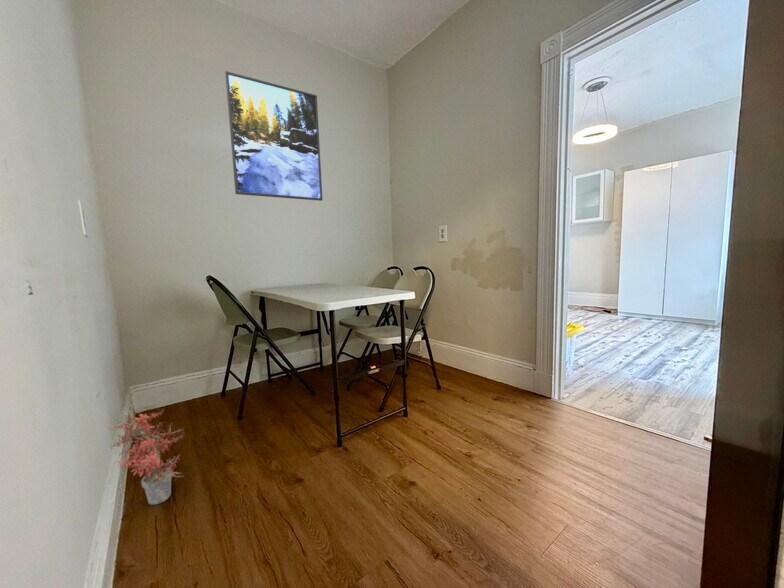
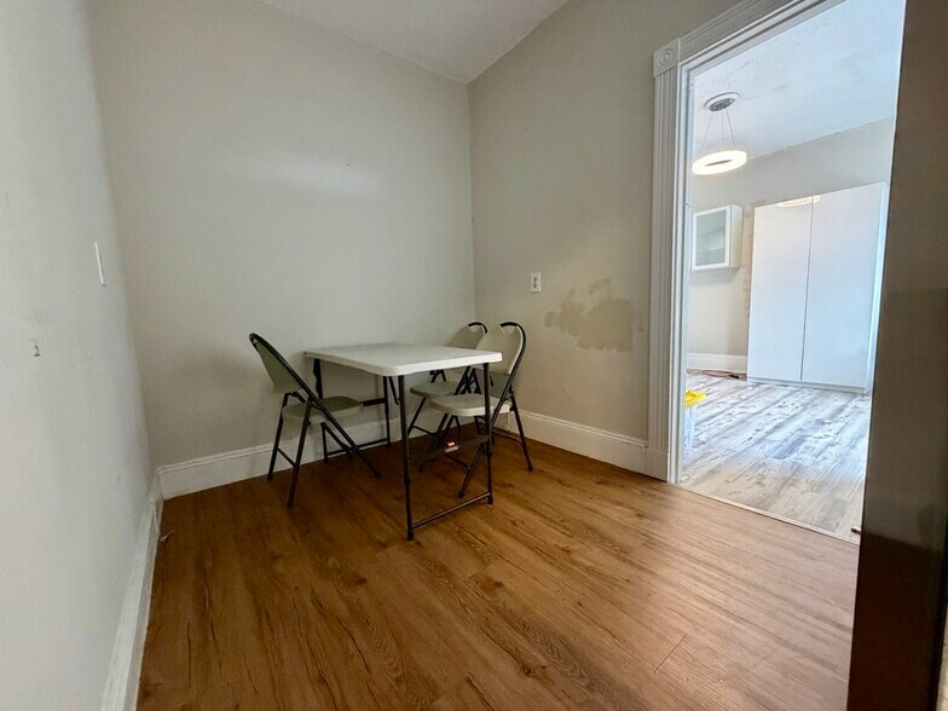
- potted plant [106,396,186,506]
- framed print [224,70,324,202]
